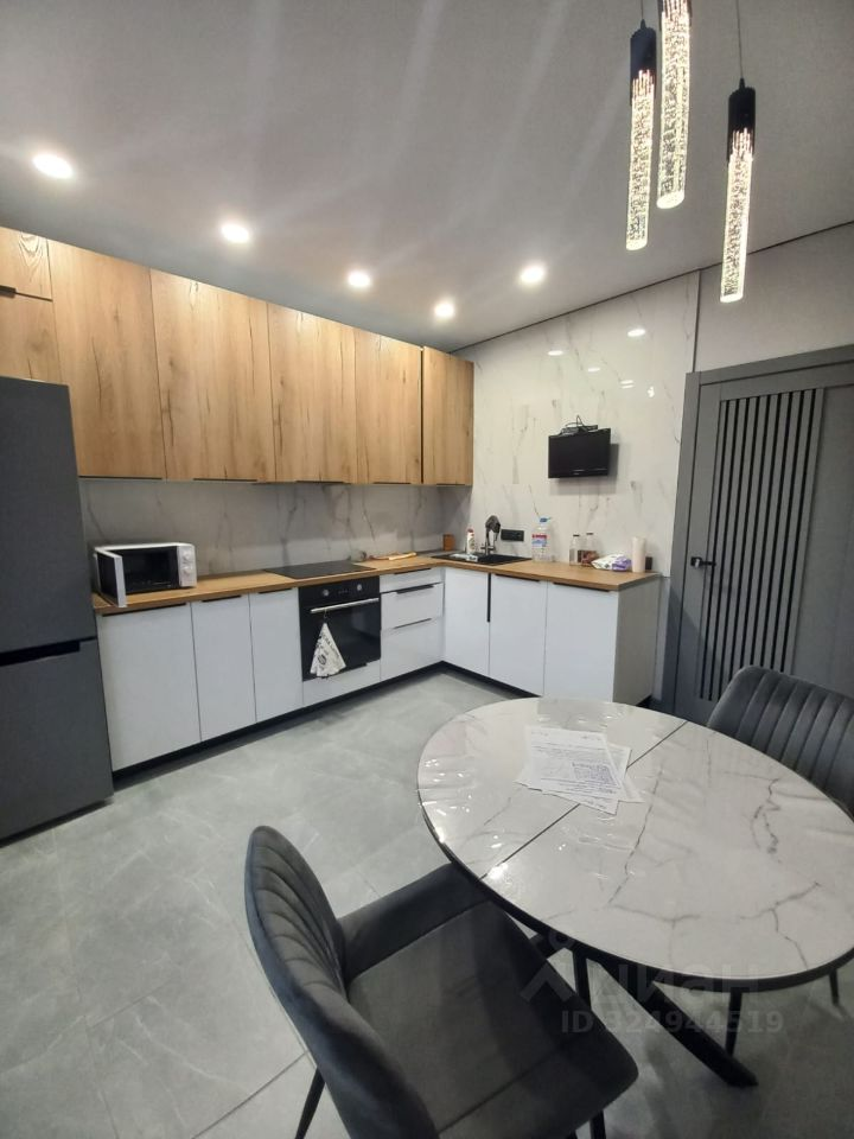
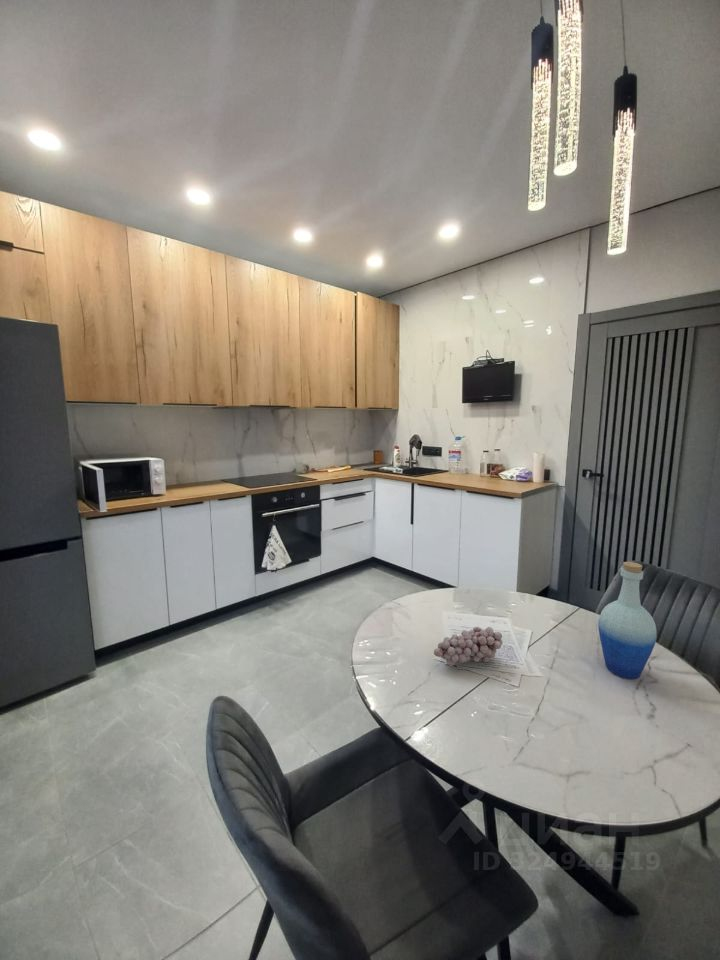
+ bottle [597,561,658,680]
+ fruit [433,626,504,667]
